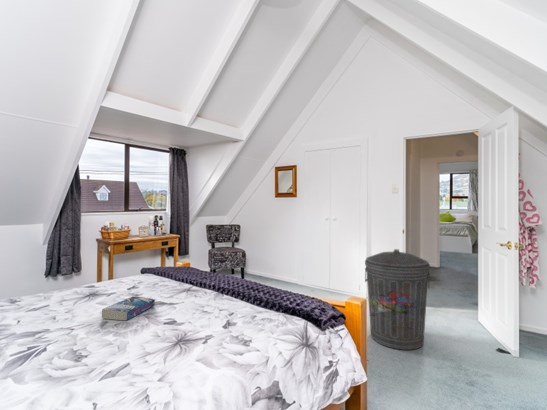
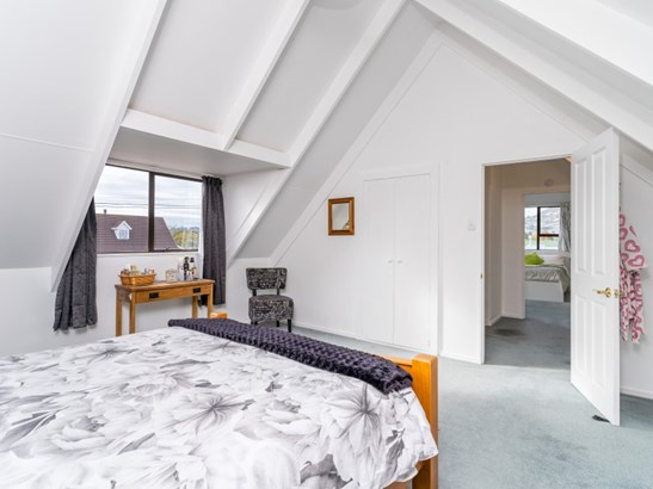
- trash can [364,248,431,351]
- book [101,296,156,322]
